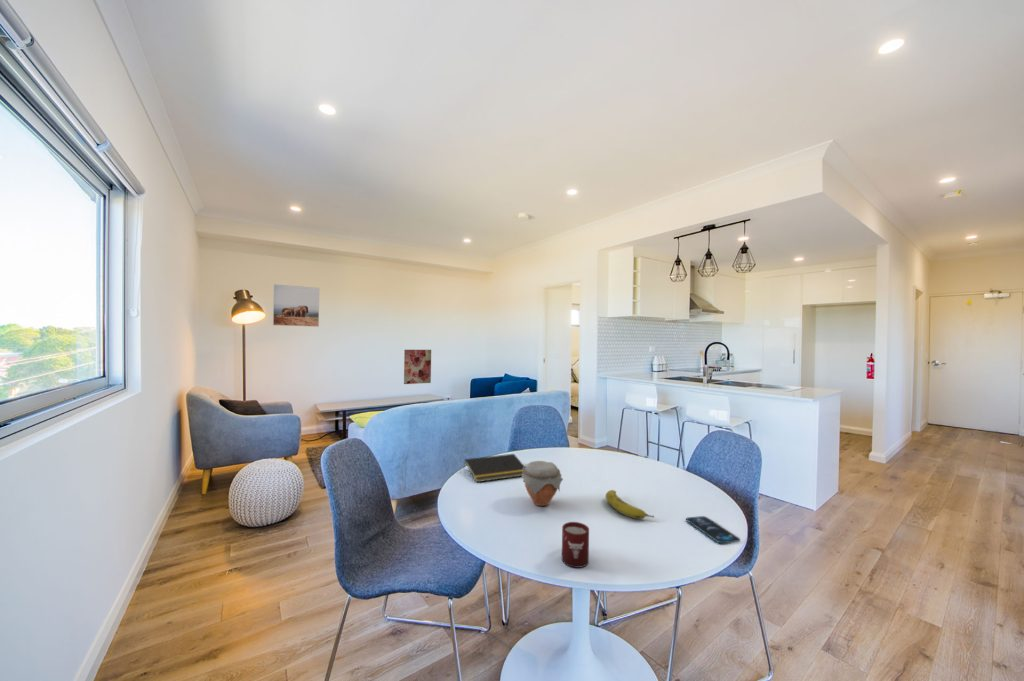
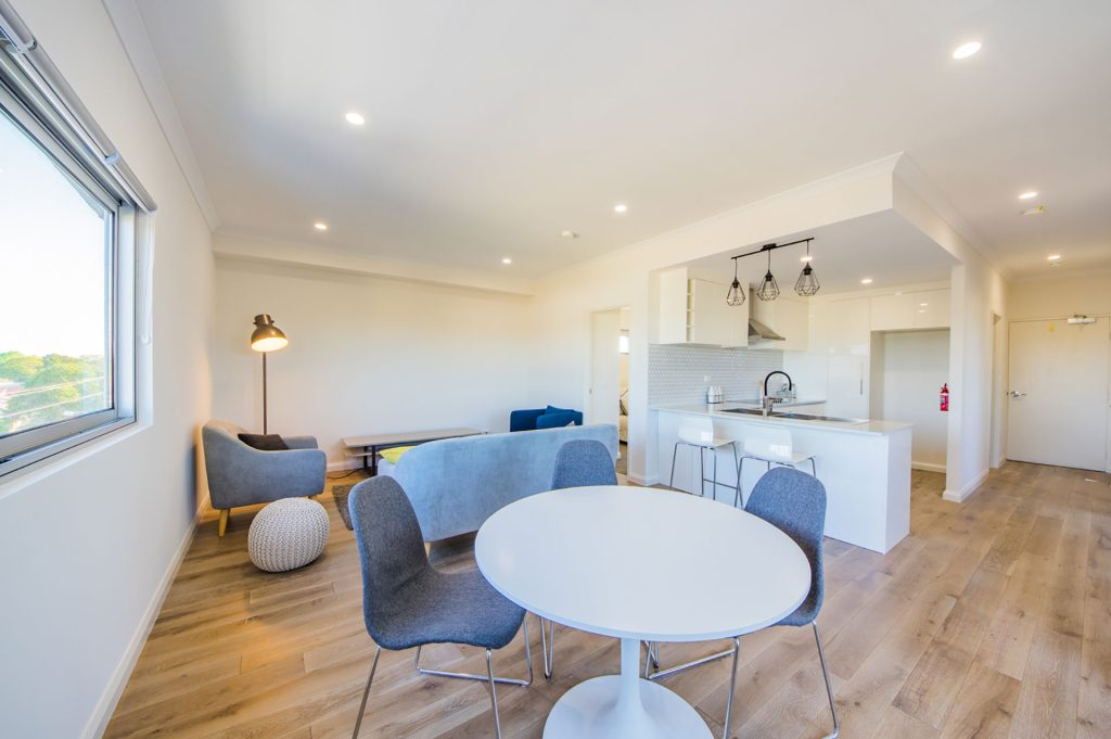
- cup [561,521,590,568]
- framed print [272,283,320,328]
- wall art [403,349,432,385]
- fruit [605,489,655,520]
- smartphone [685,515,741,544]
- notepad [462,453,525,483]
- jar [520,460,564,507]
